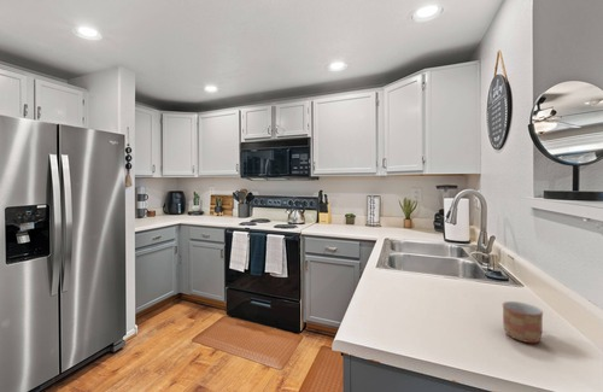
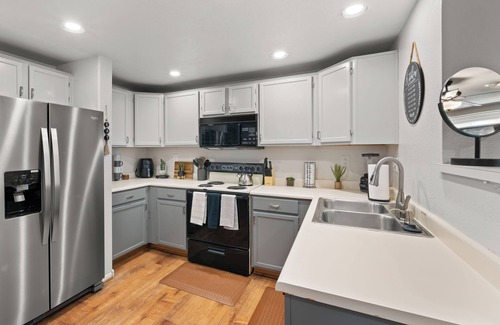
- mug [502,300,544,344]
